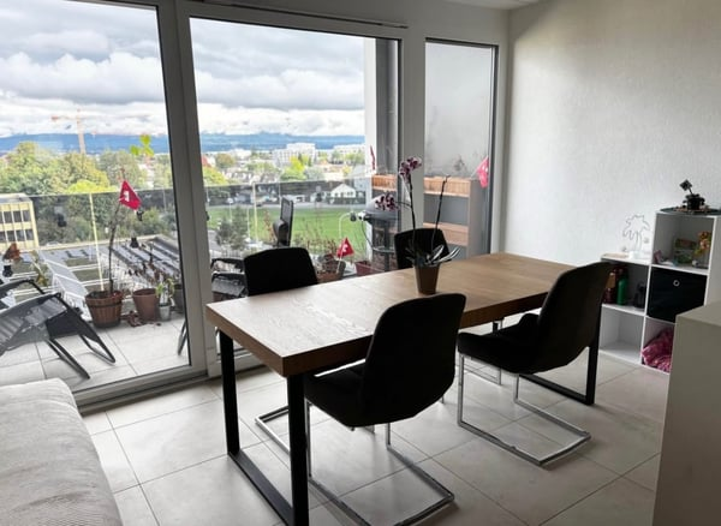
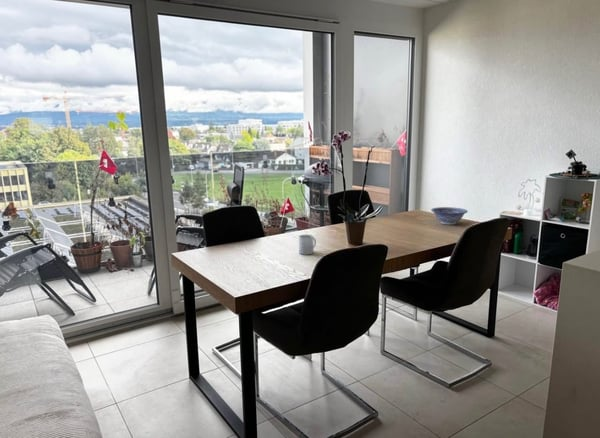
+ mug [298,234,317,256]
+ decorative bowl [430,206,469,226]
